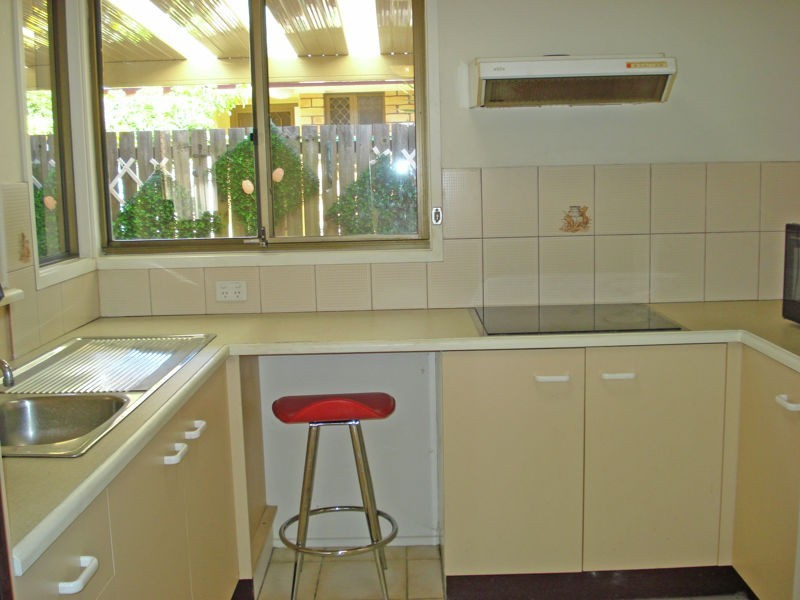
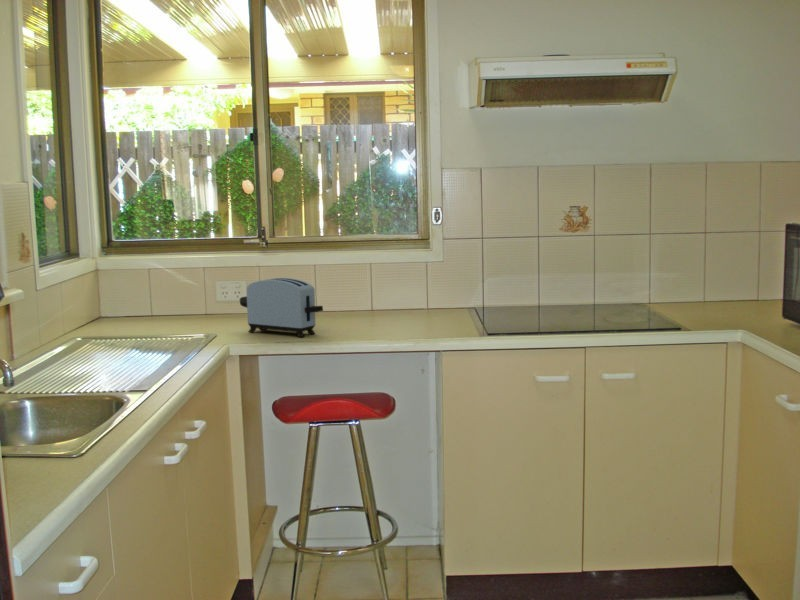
+ toaster [239,277,324,338]
